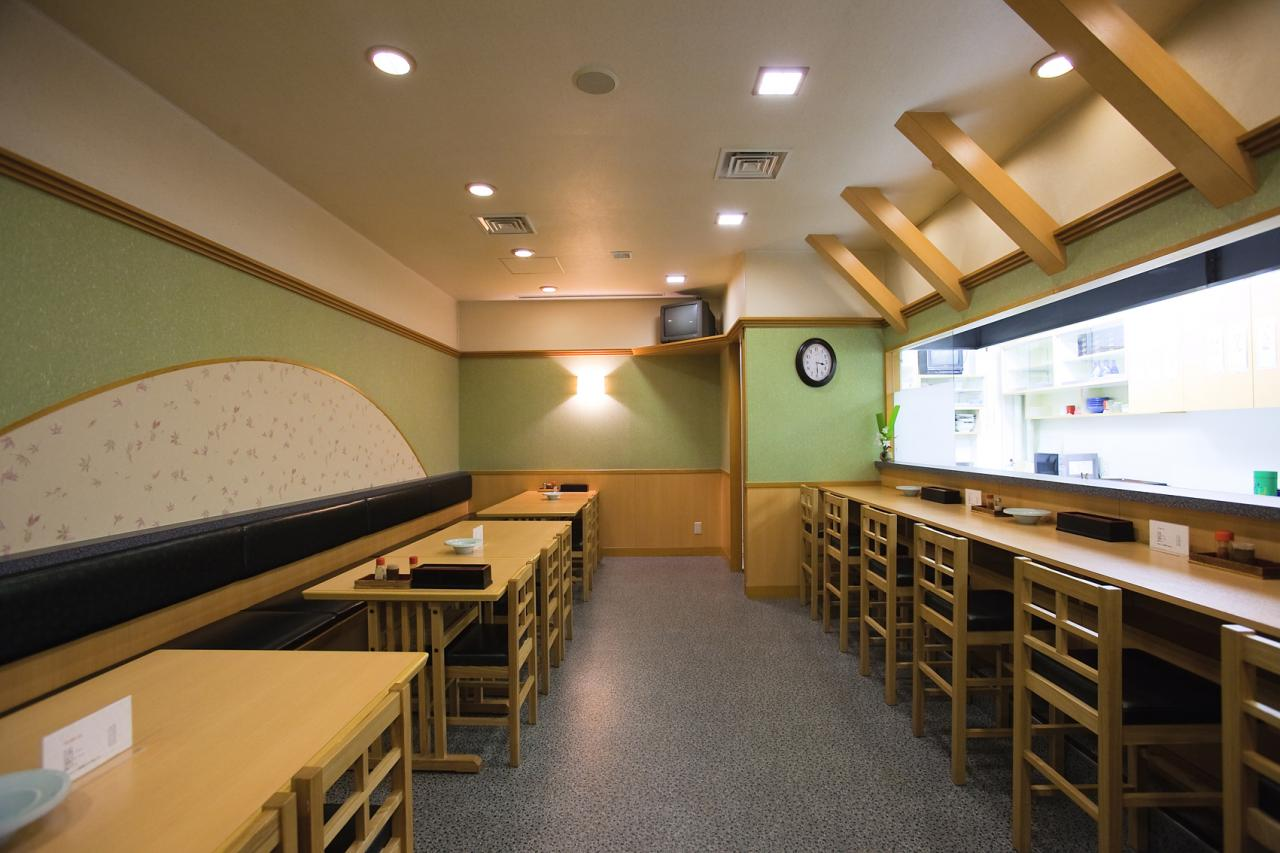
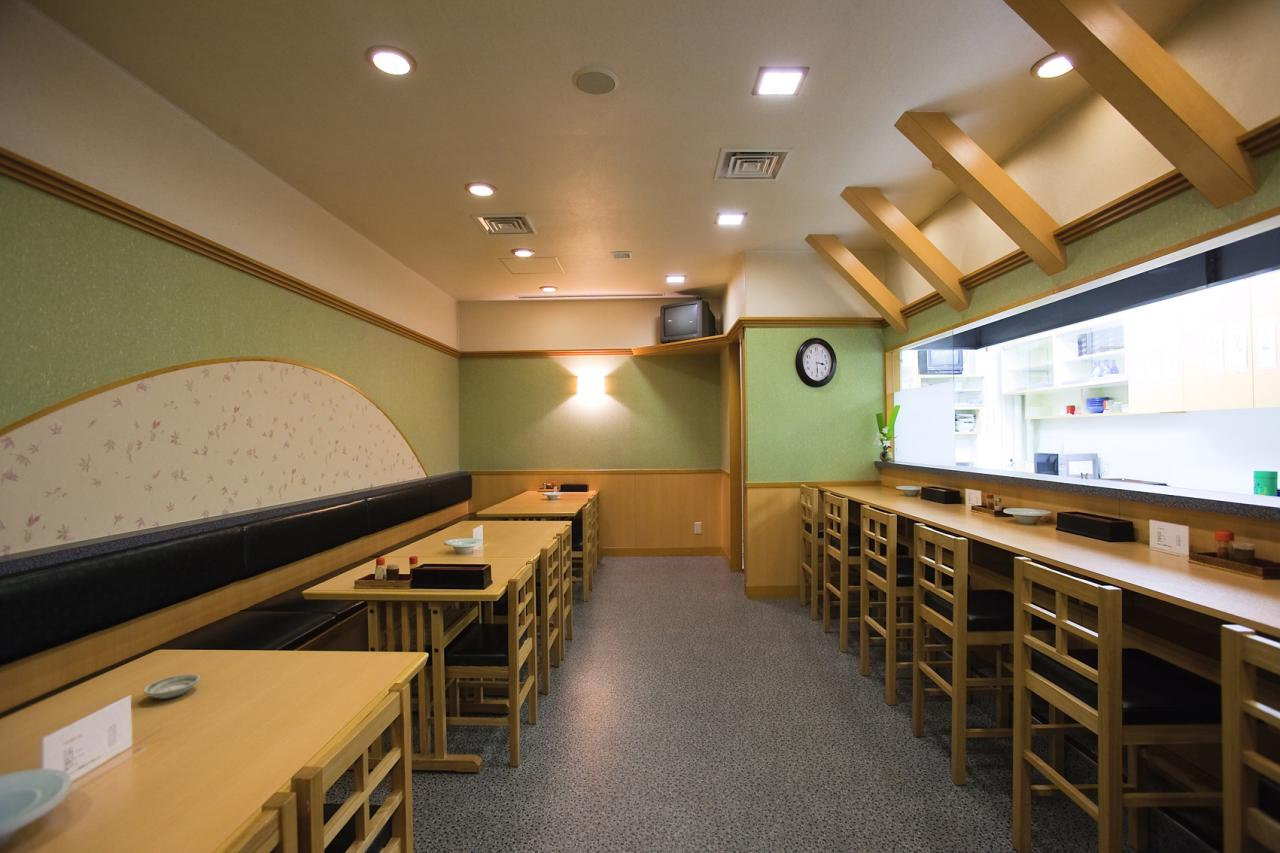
+ saucer [142,673,201,700]
